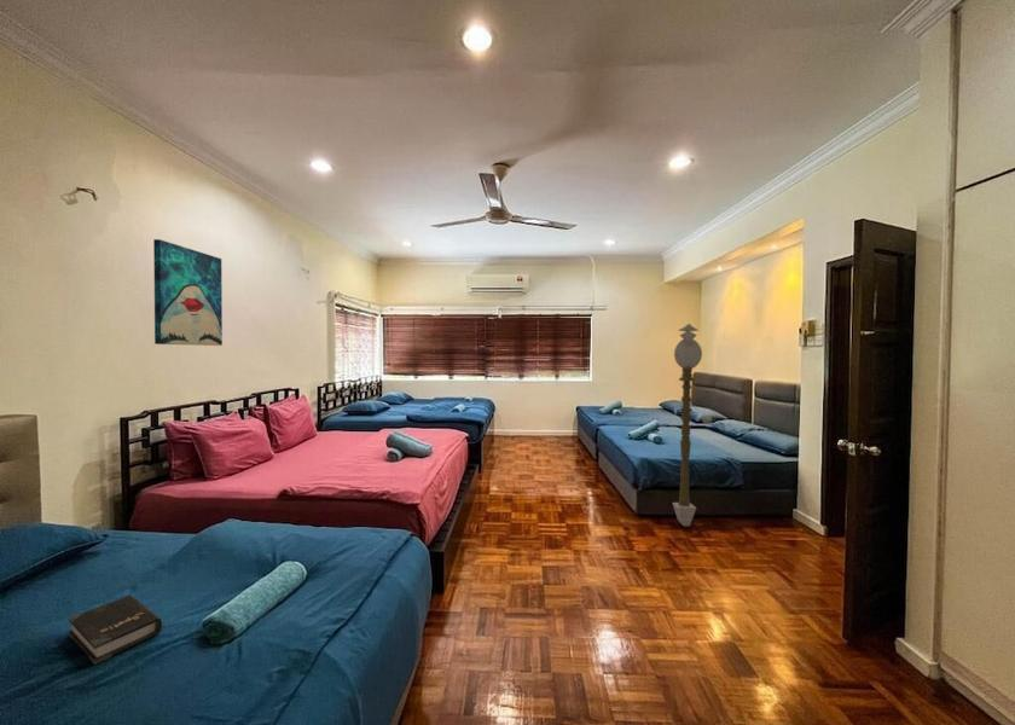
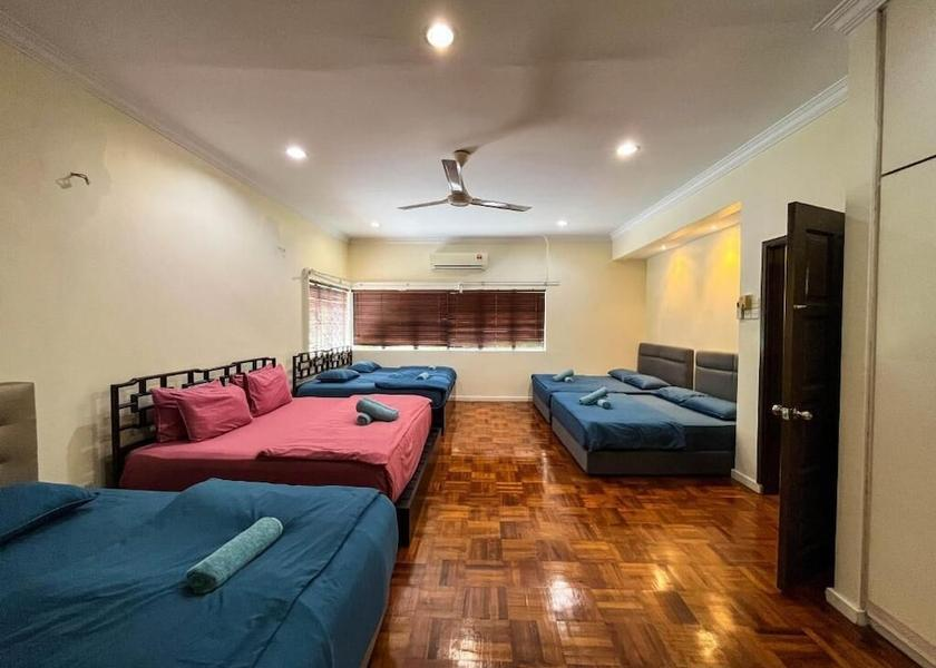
- wall art [152,238,224,347]
- hardback book [68,594,163,666]
- magic staff [672,323,713,528]
